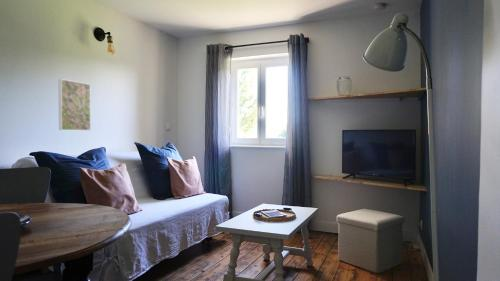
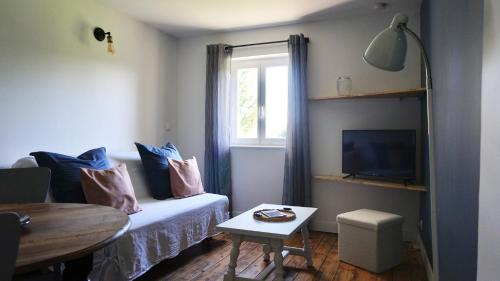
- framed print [58,78,92,132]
